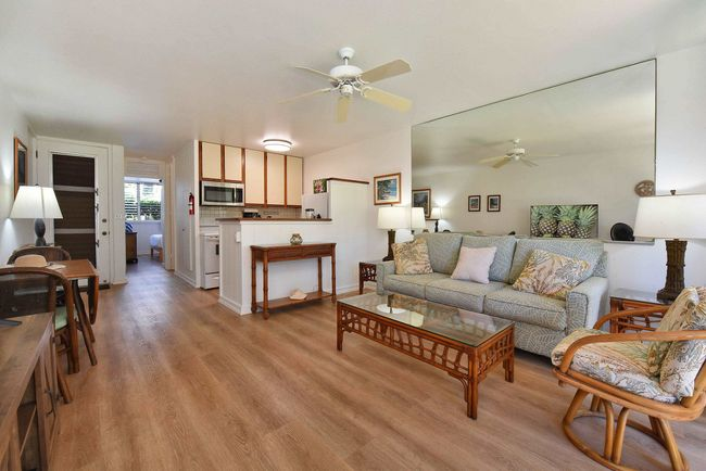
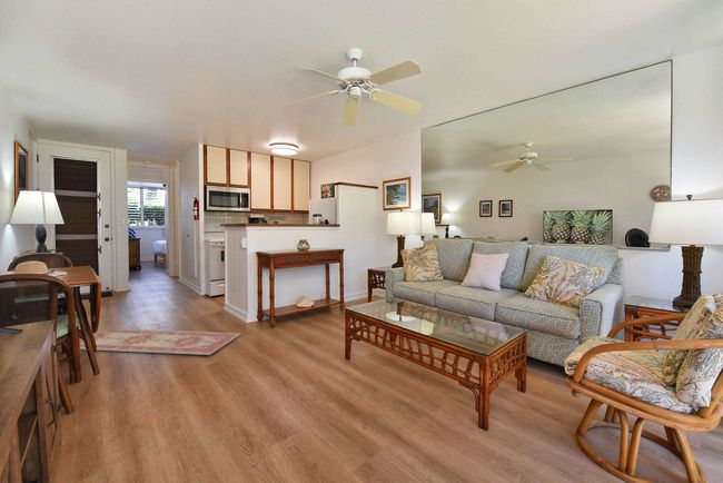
+ rug [79,327,242,356]
